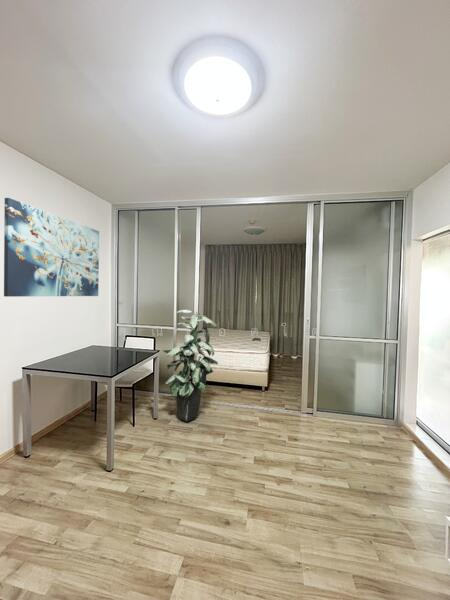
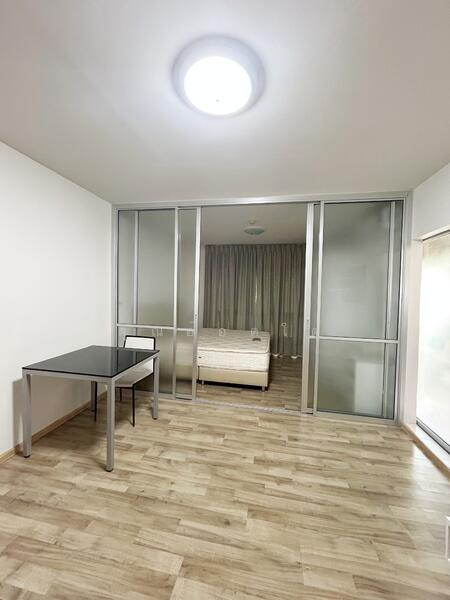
- wall art [3,197,100,298]
- indoor plant [162,309,219,422]
